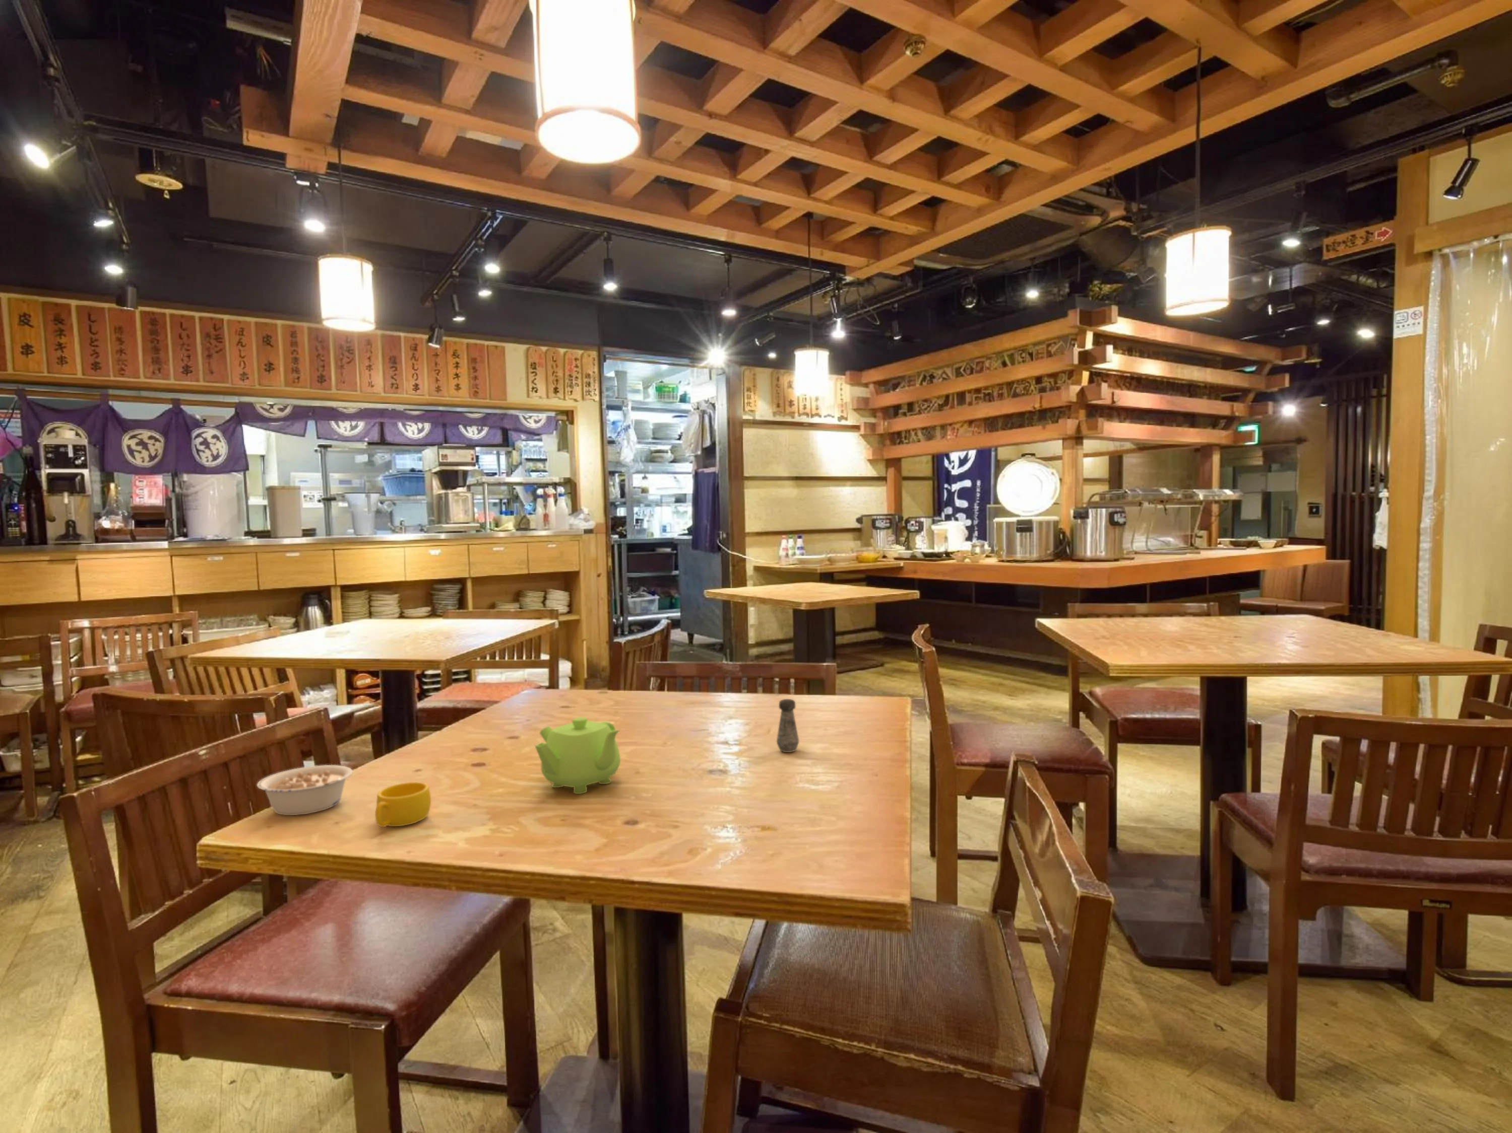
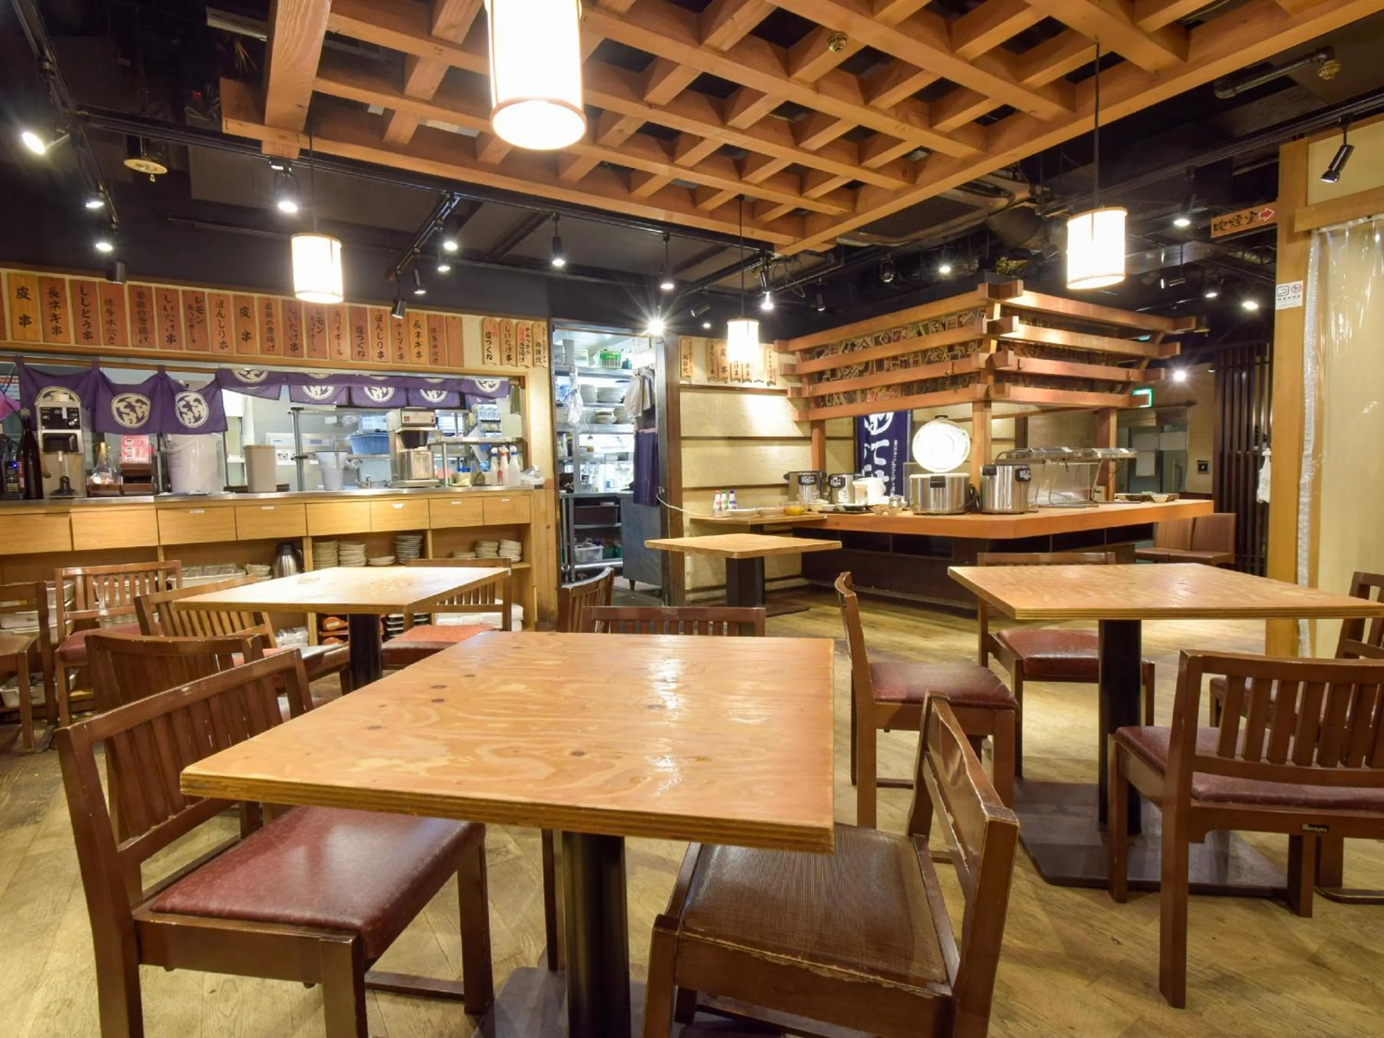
- teapot [535,716,621,795]
- legume [256,764,354,815]
- cup [375,782,431,828]
- salt shaker [776,699,799,753]
